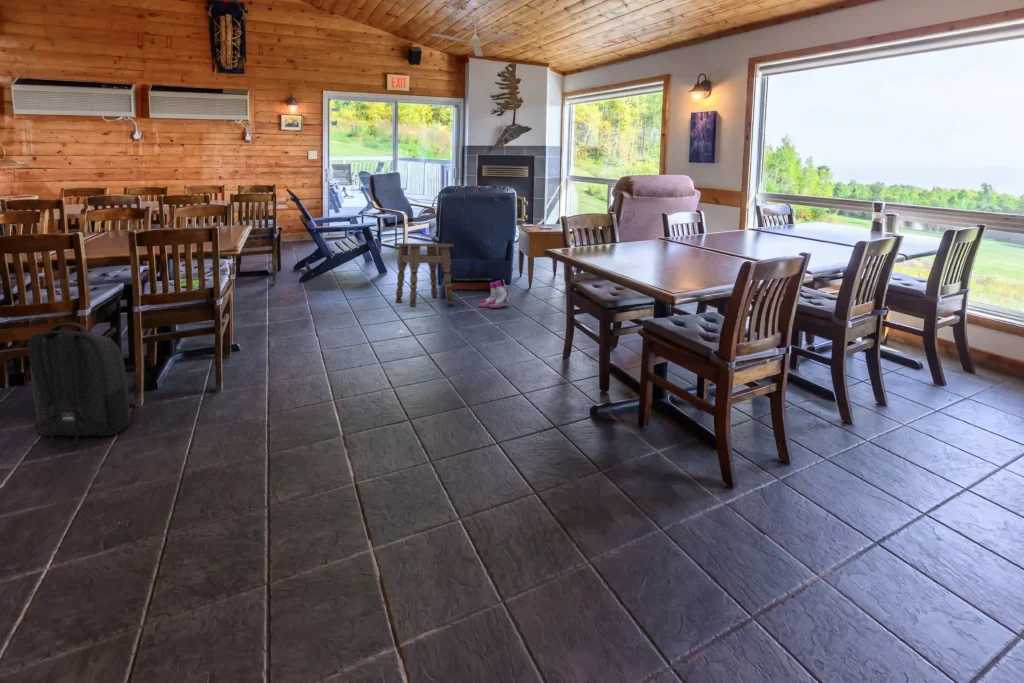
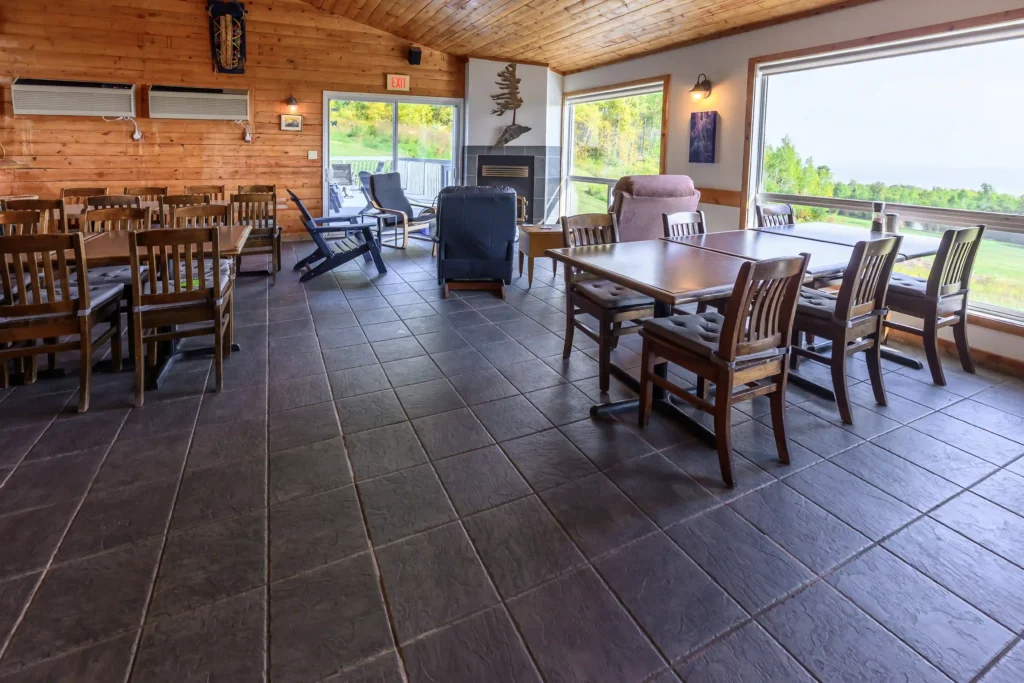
- boots [478,279,511,308]
- backpack [27,322,131,448]
- ceiling fan [430,15,516,57]
- side table [393,242,455,309]
